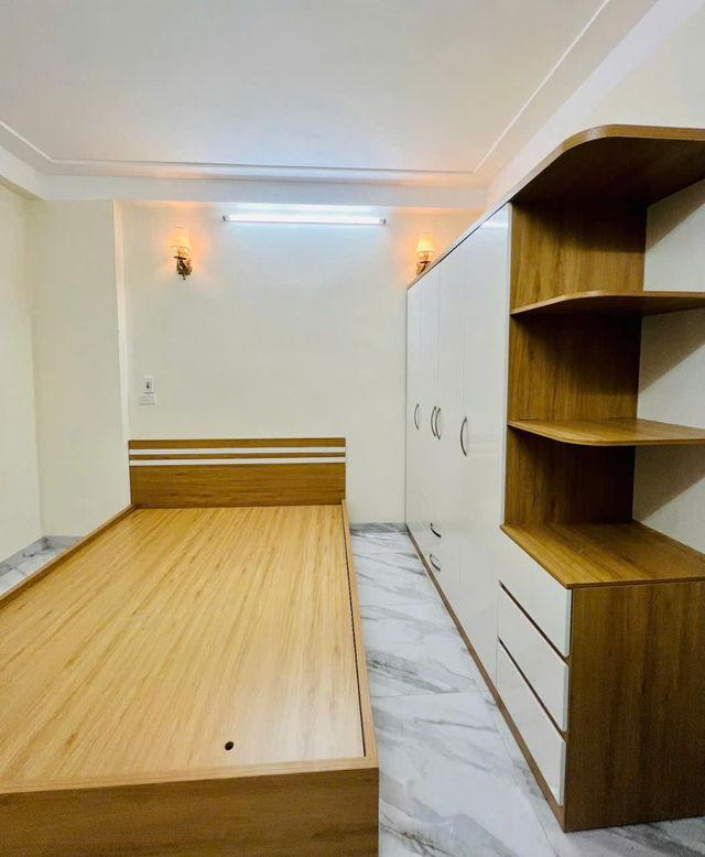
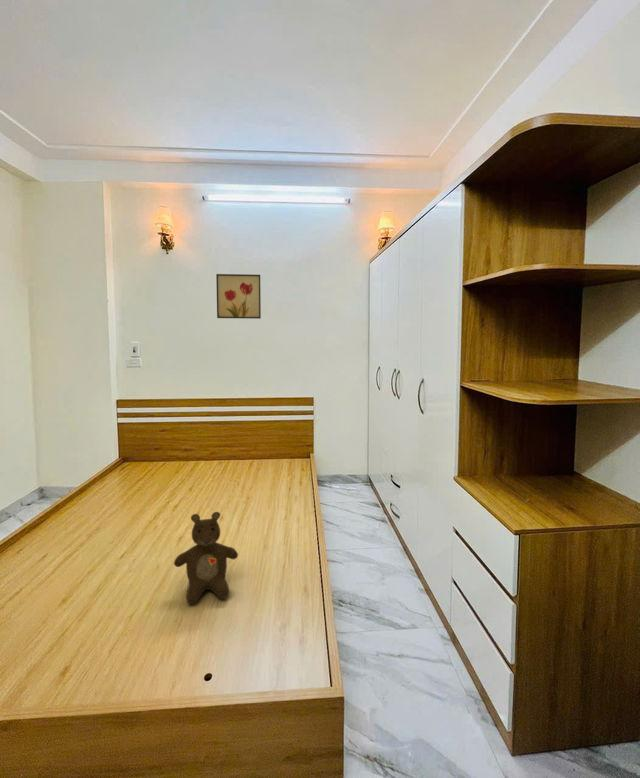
+ wall art [215,273,262,320]
+ teddy bear [173,511,239,605]
